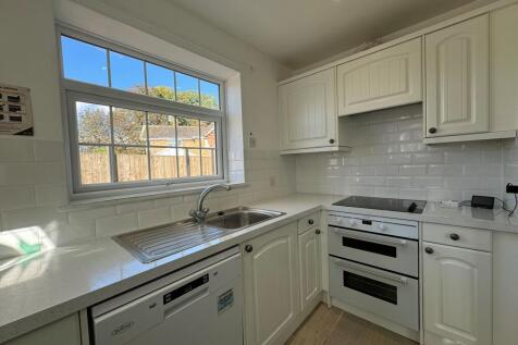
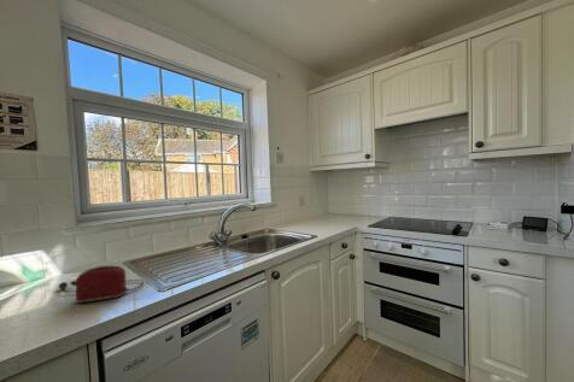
+ toaster [57,265,145,304]
